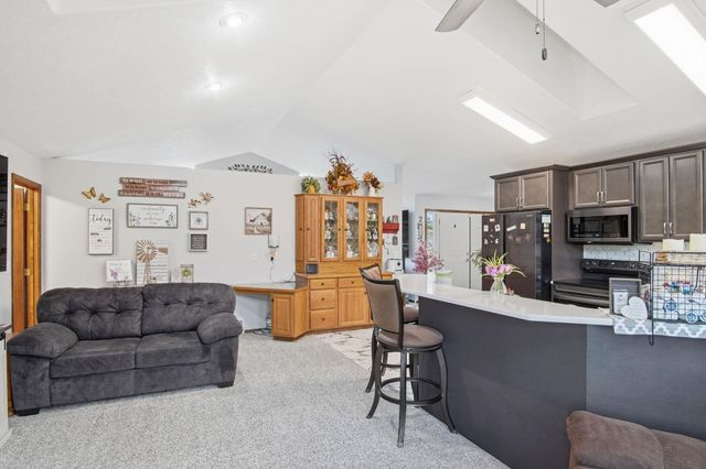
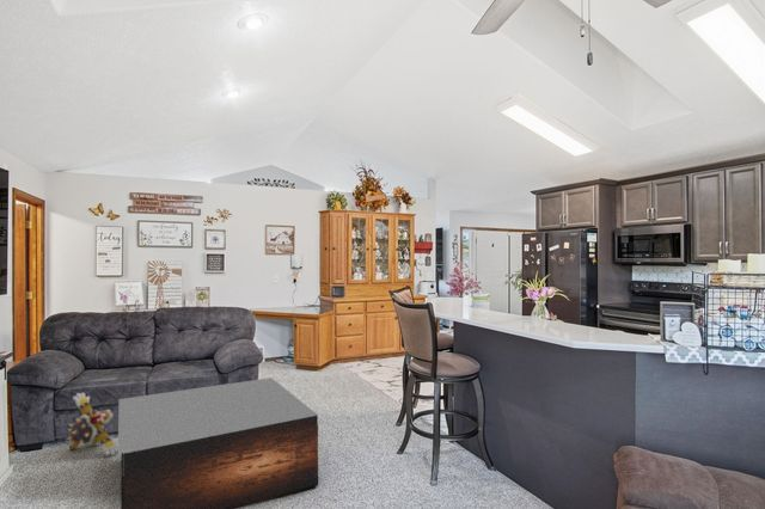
+ plush toy [66,392,118,458]
+ coffee table [117,376,319,509]
